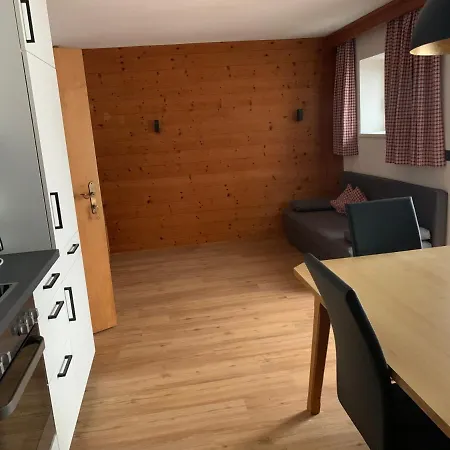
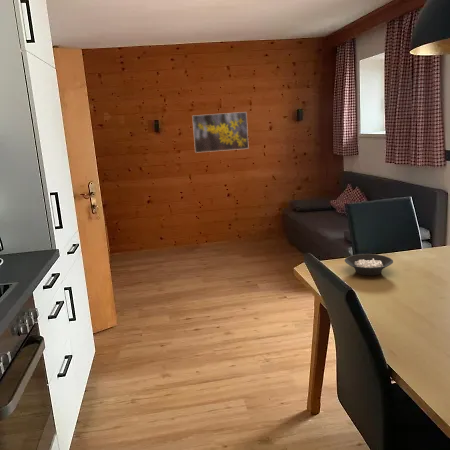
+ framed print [191,111,250,154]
+ cereal bowl [344,253,394,276]
